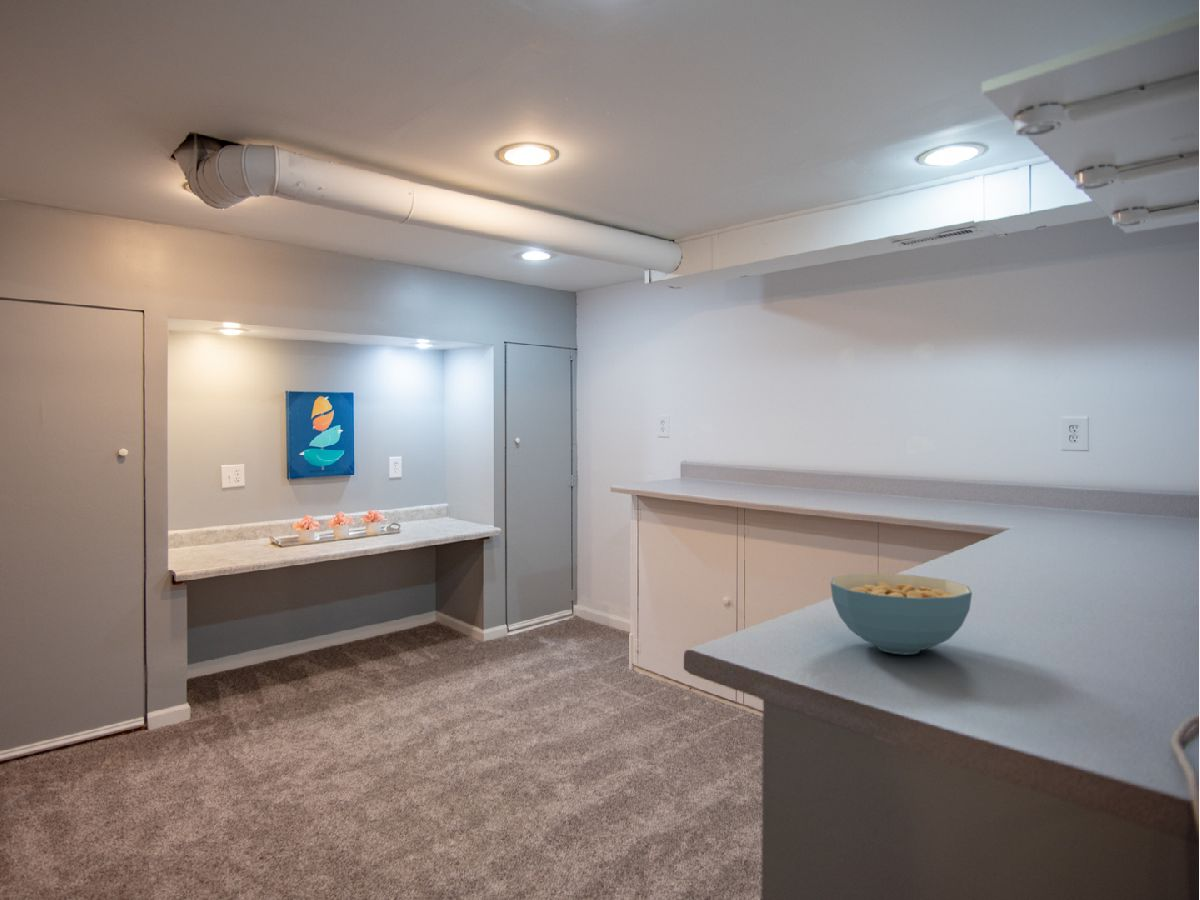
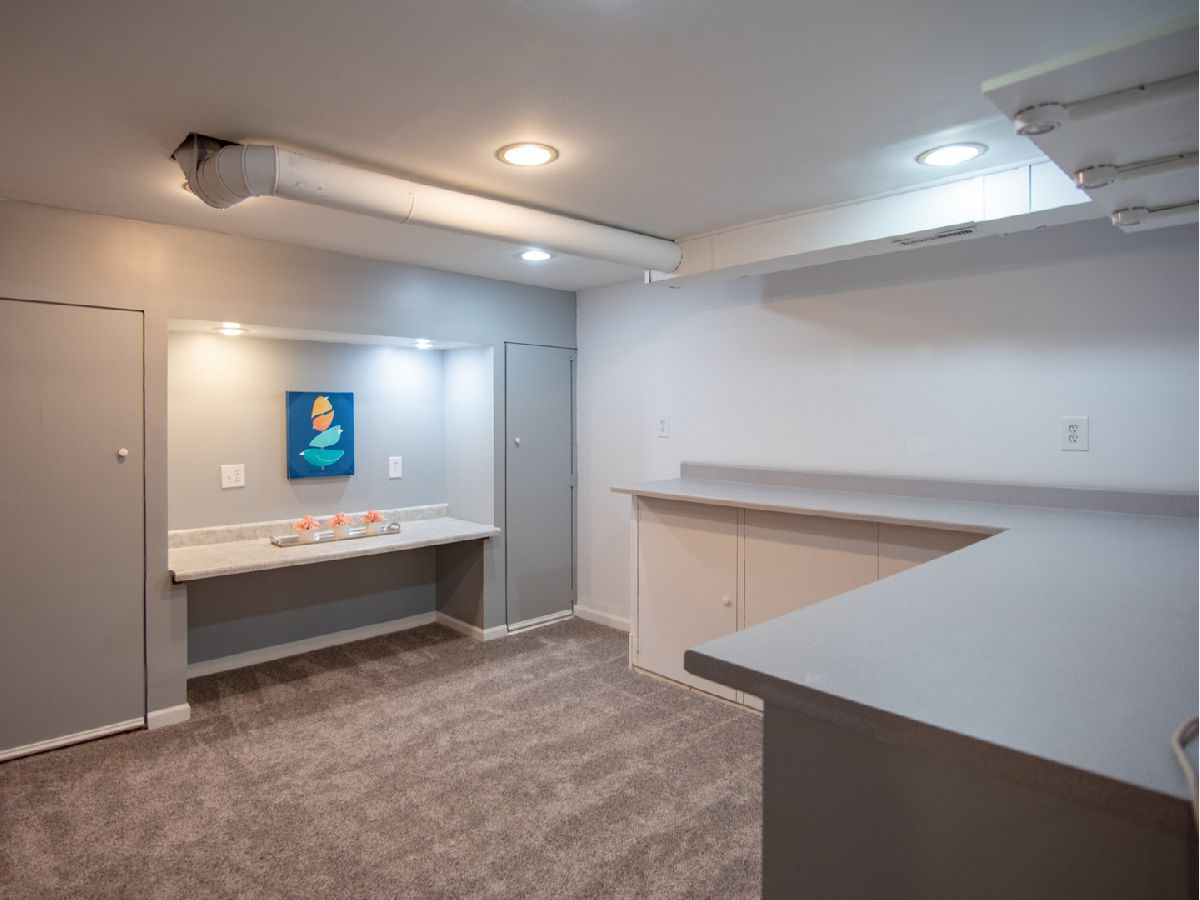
- cereal bowl [830,572,973,656]
